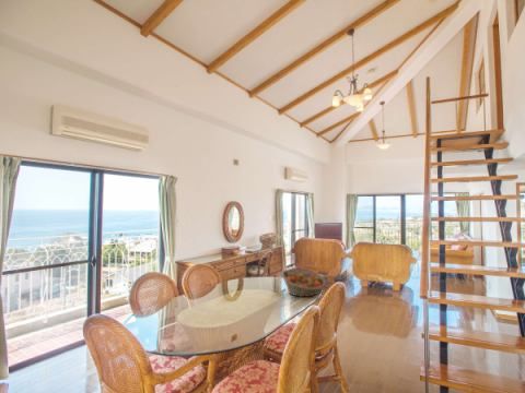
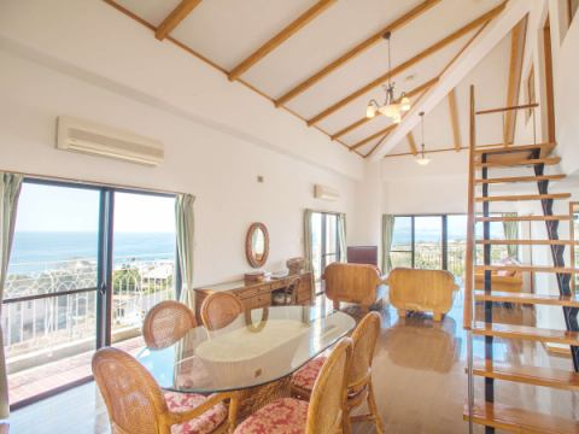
- fruit basket [280,266,327,298]
